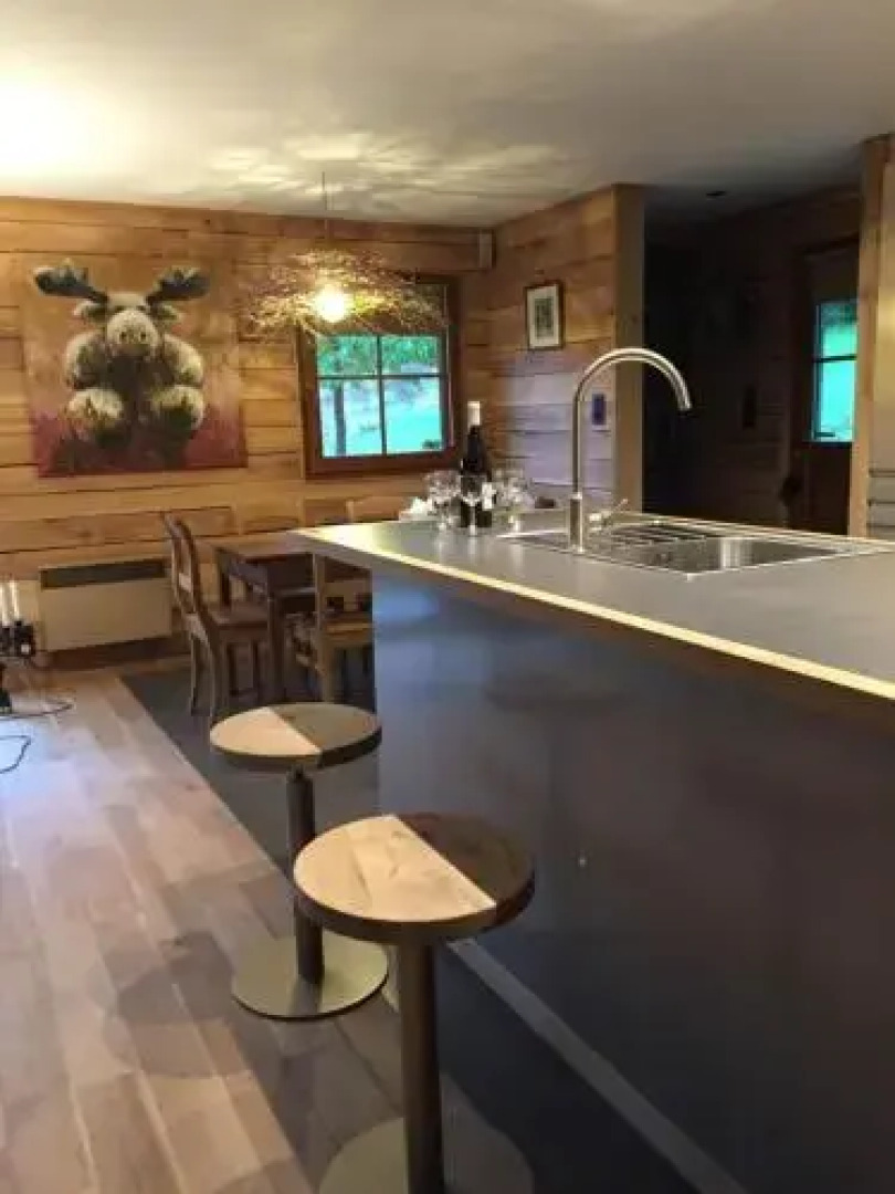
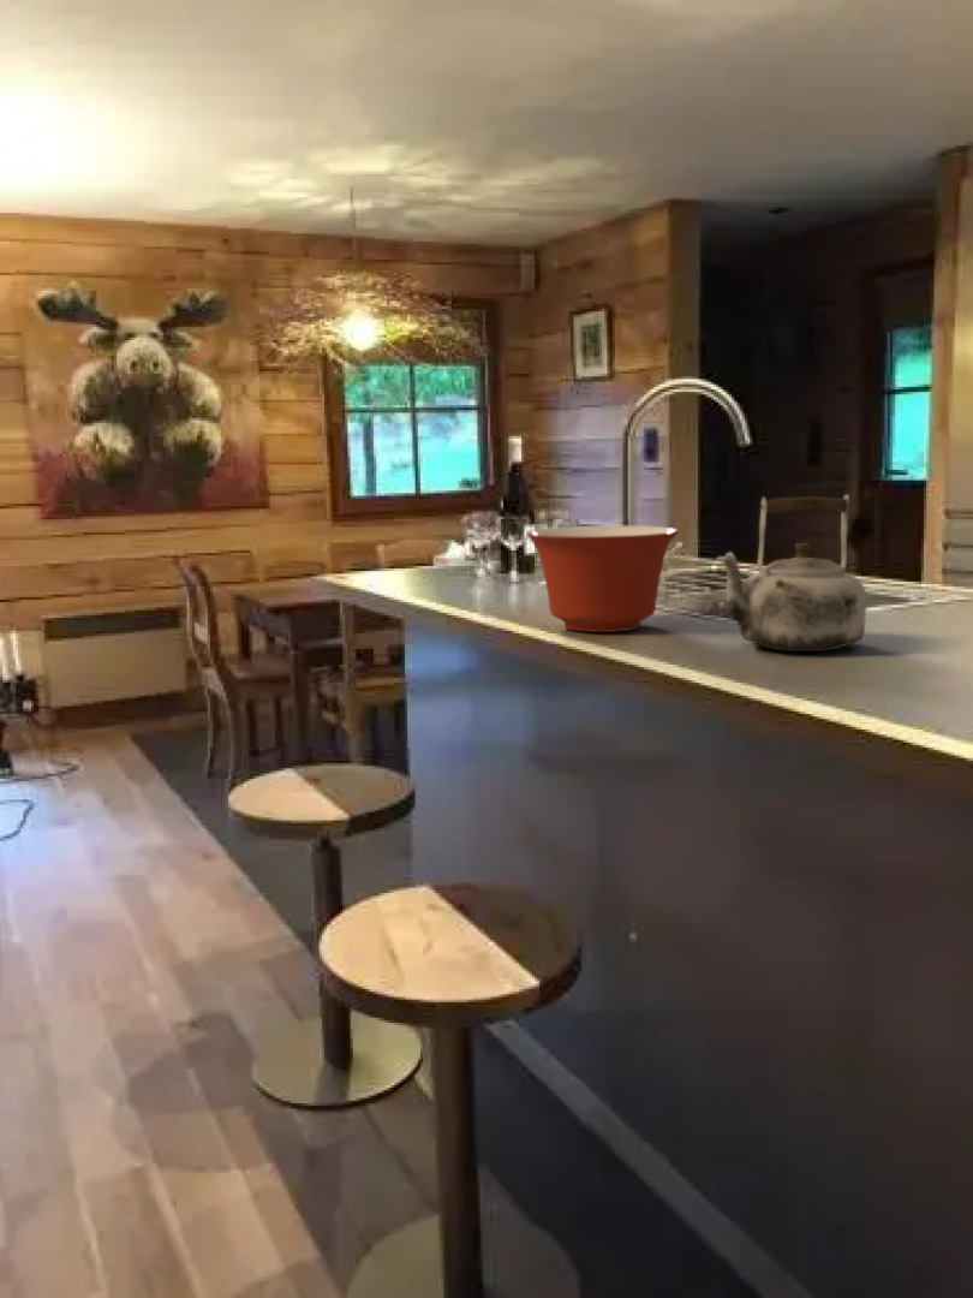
+ kettle [716,493,867,653]
+ mixing bowl [525,525,680,633]
